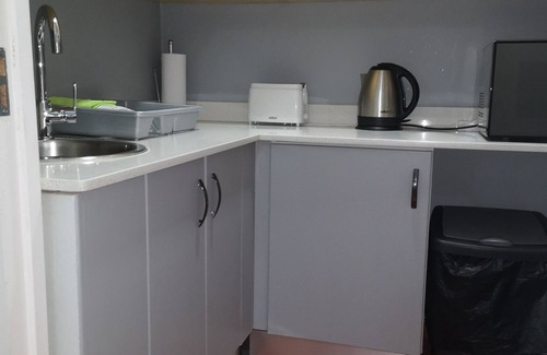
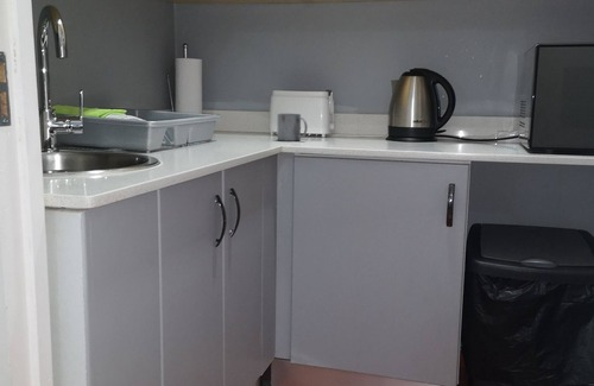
+ mug [276,113,309,143]
